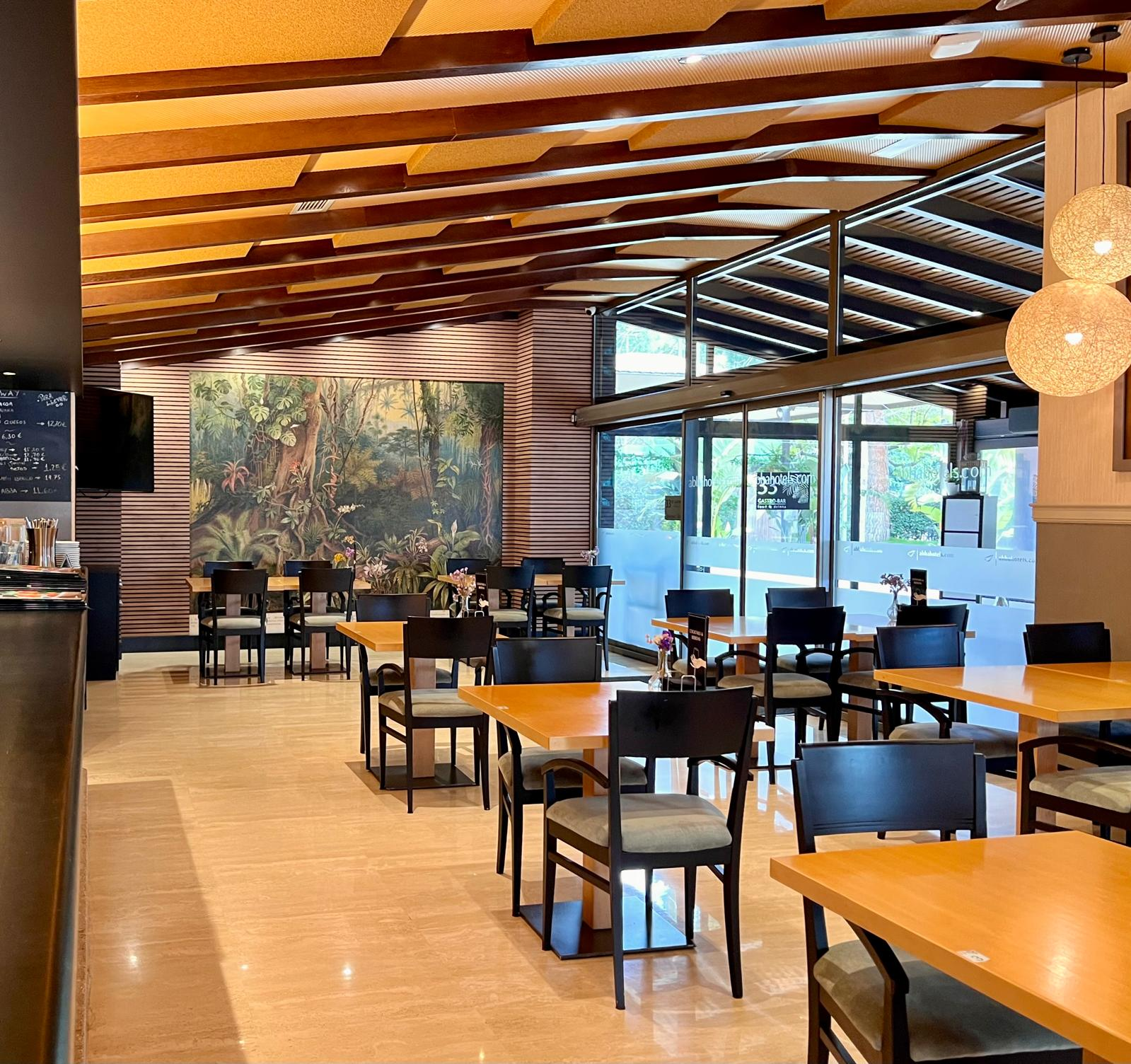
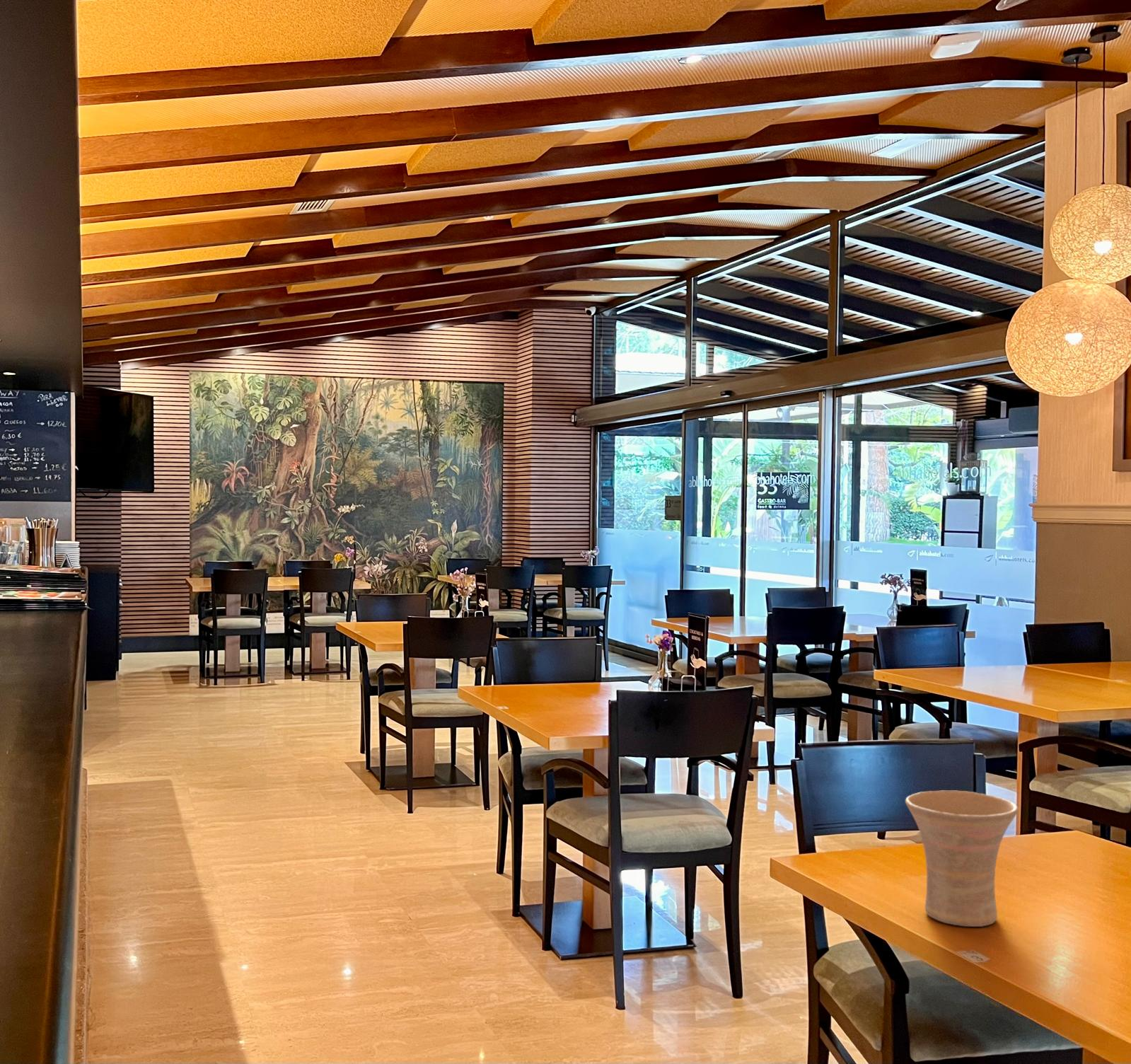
+ vase [905,790,1019,927]
